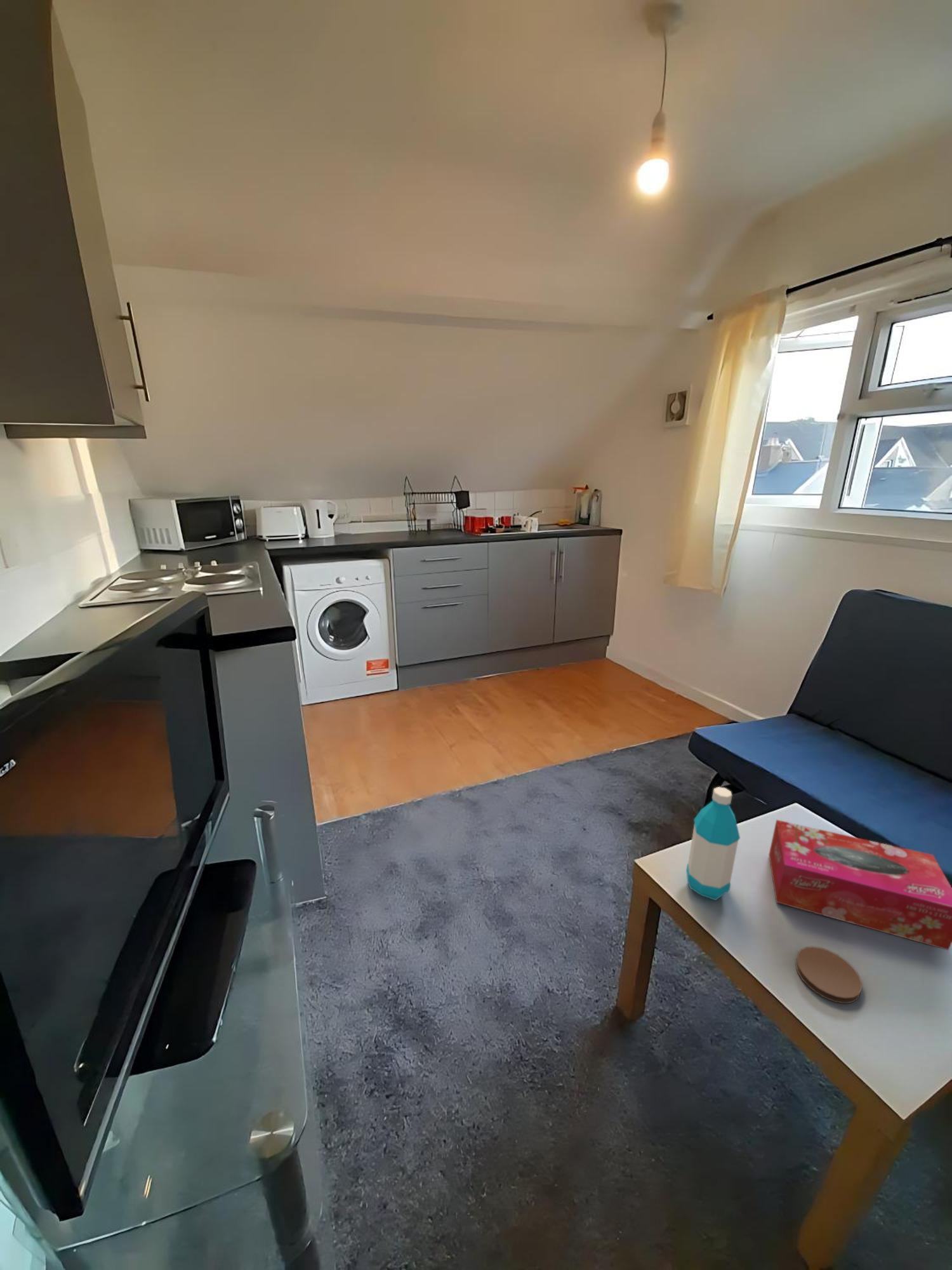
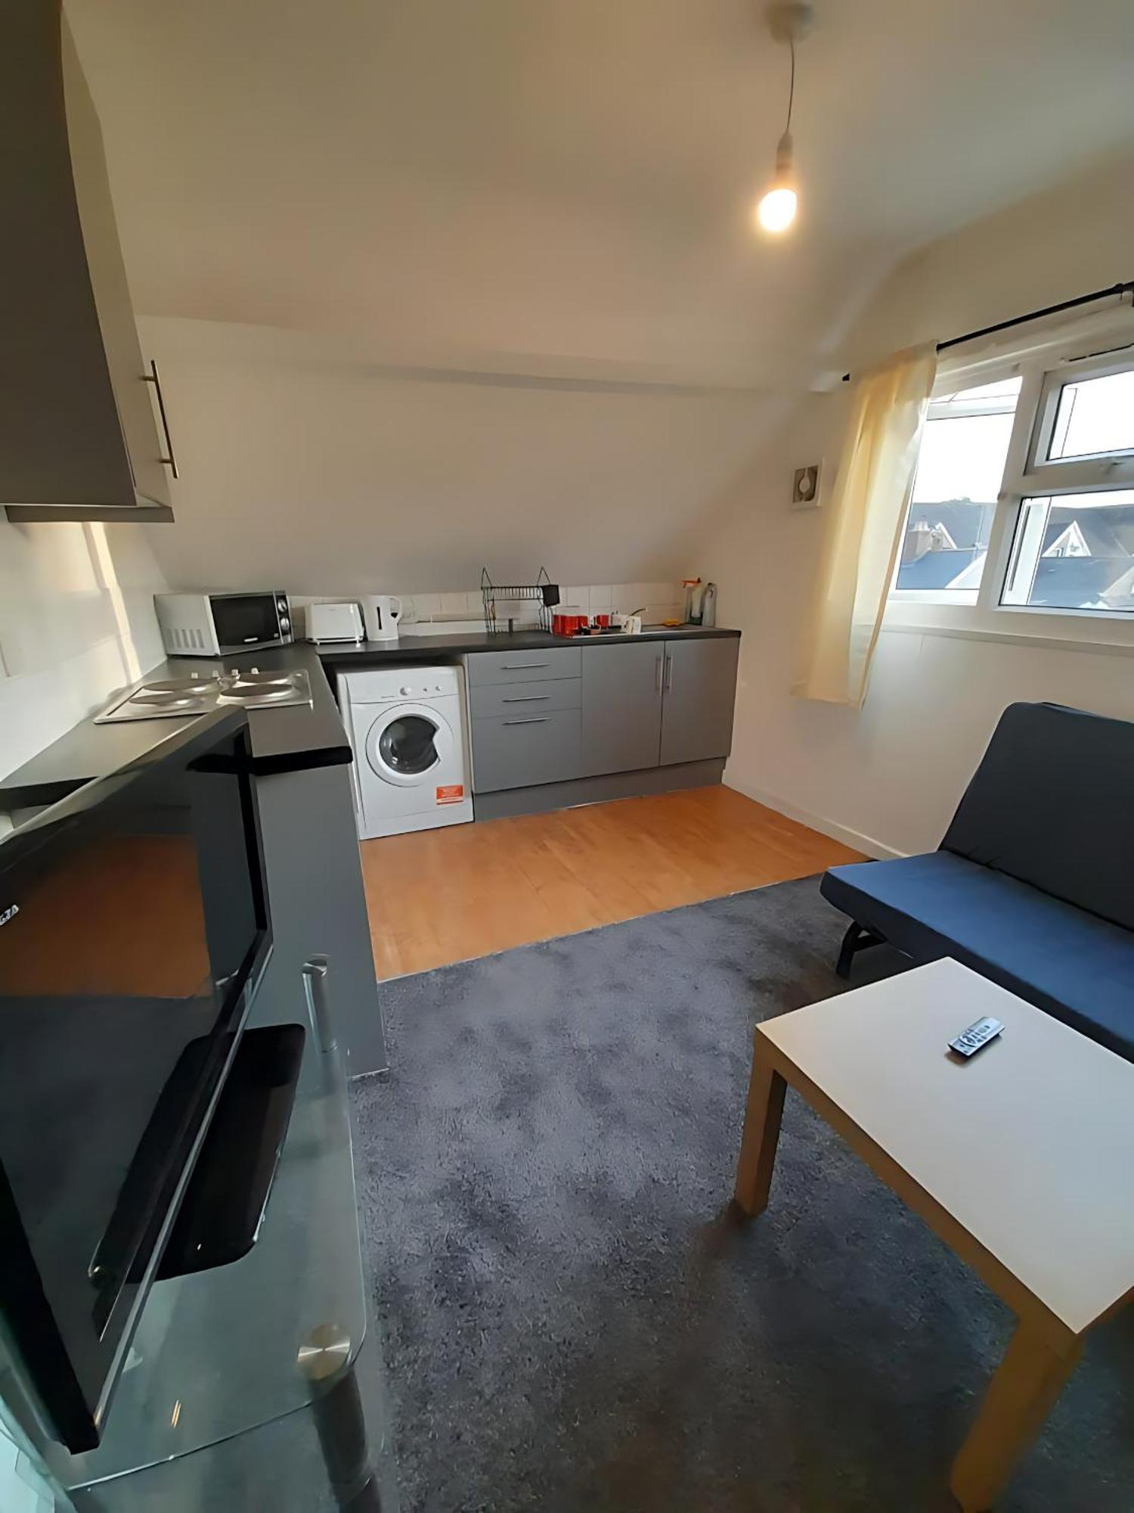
- tissue box [768,819,952,951]
- water bottle [685,786,741,901]
- coaster [795,946,863,1005]
